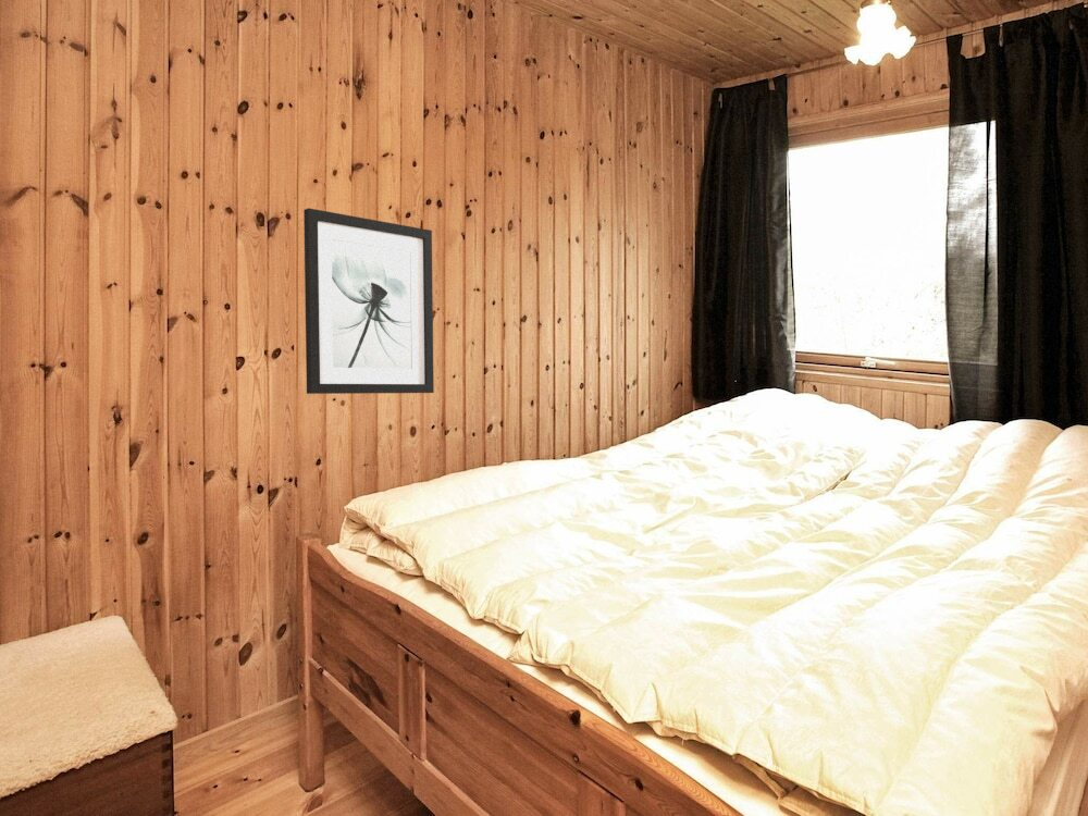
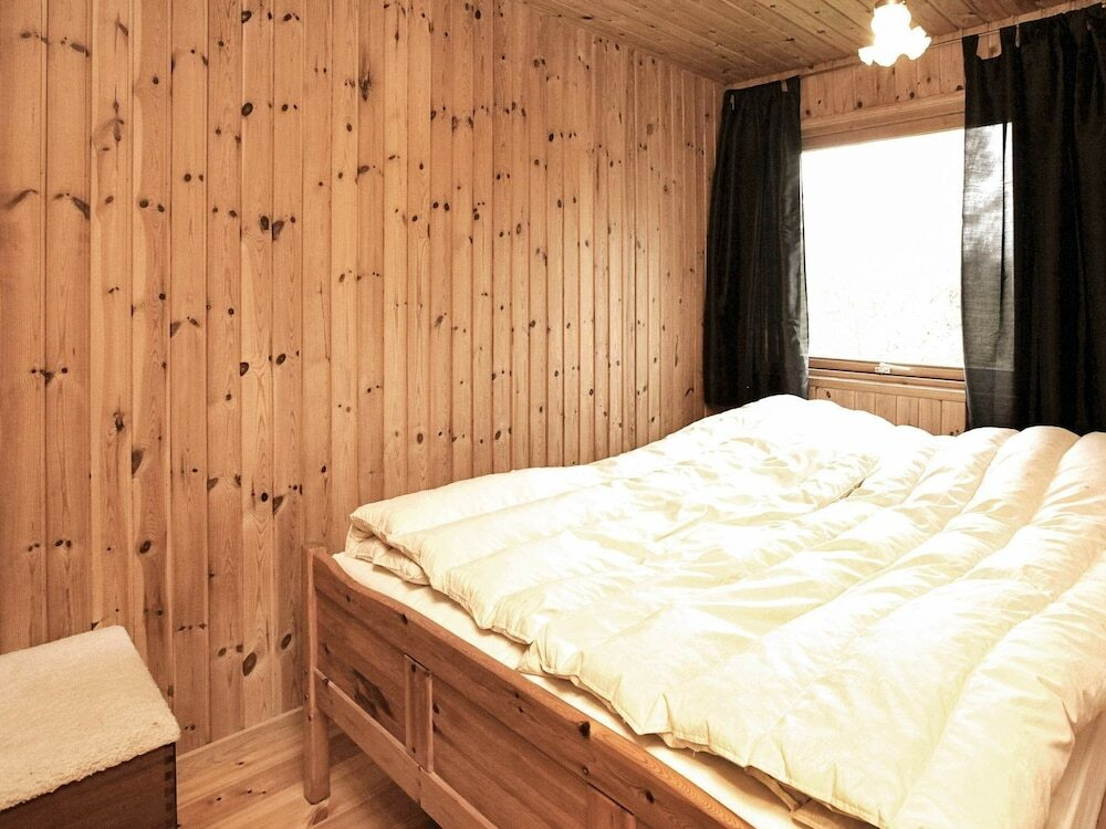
- wall art [302,207,435,395]
